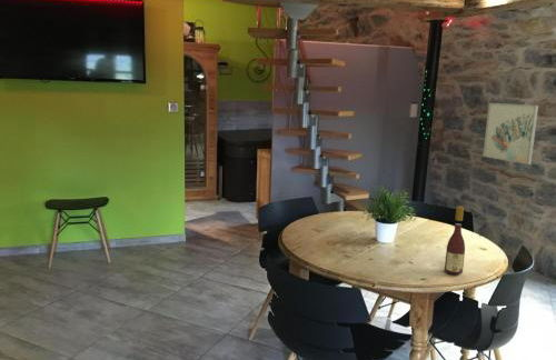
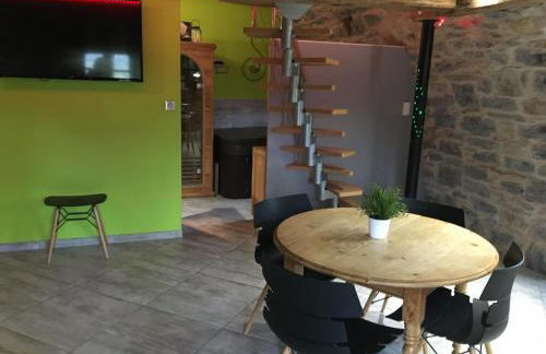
- wine bottle [444,206,466,276]
- wall art [481,102,539,166]
